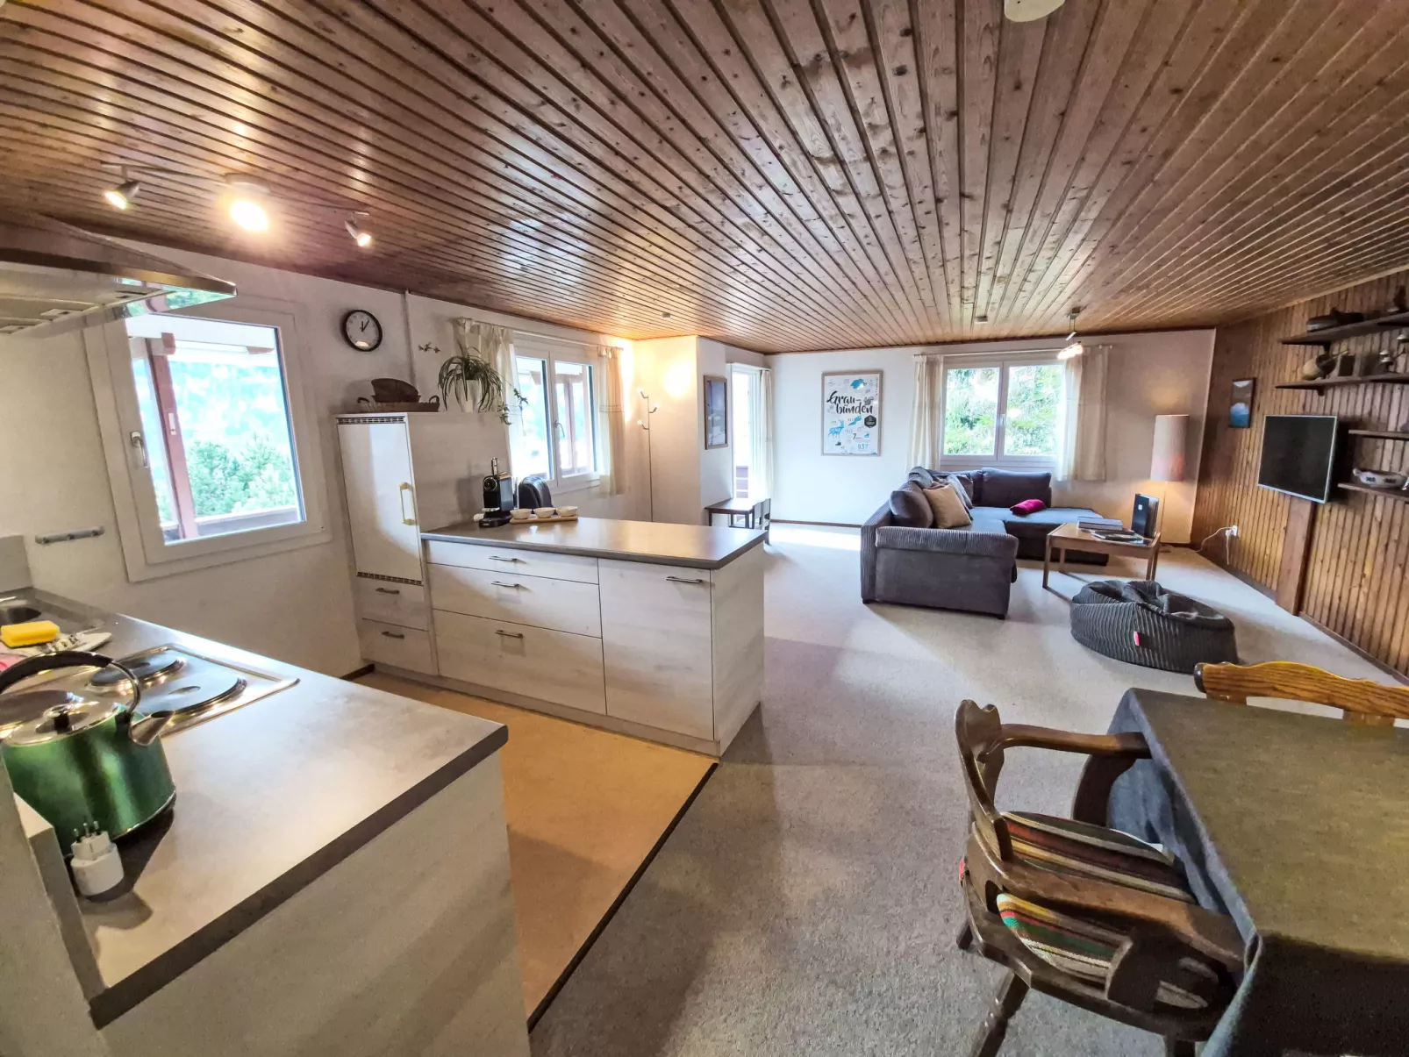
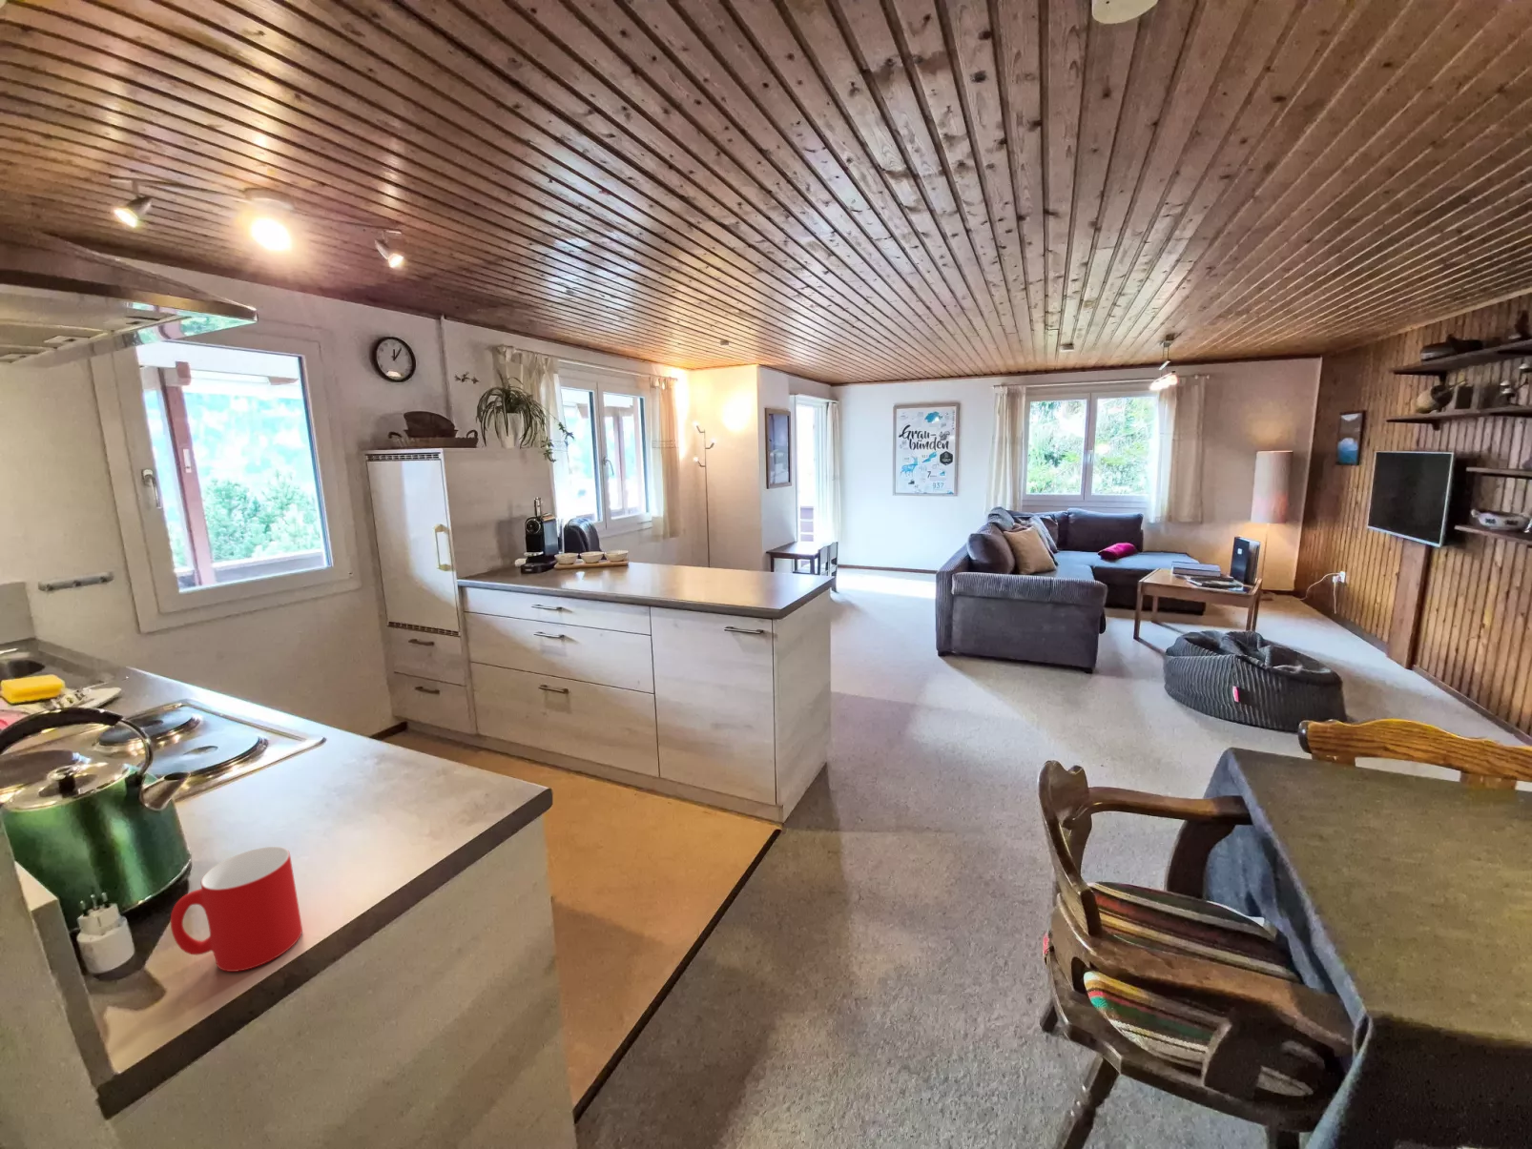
+ cup [170,846,303,973]
